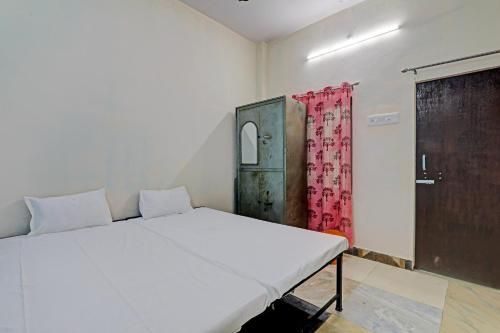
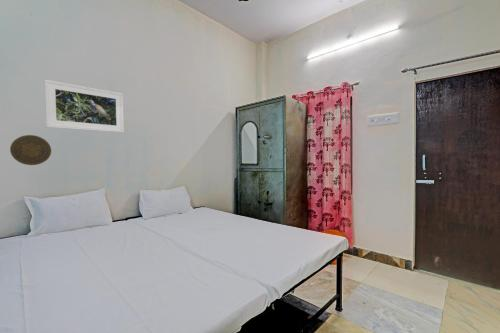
+ decorative plate [9,134,52,166]
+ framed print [44,79,125,134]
